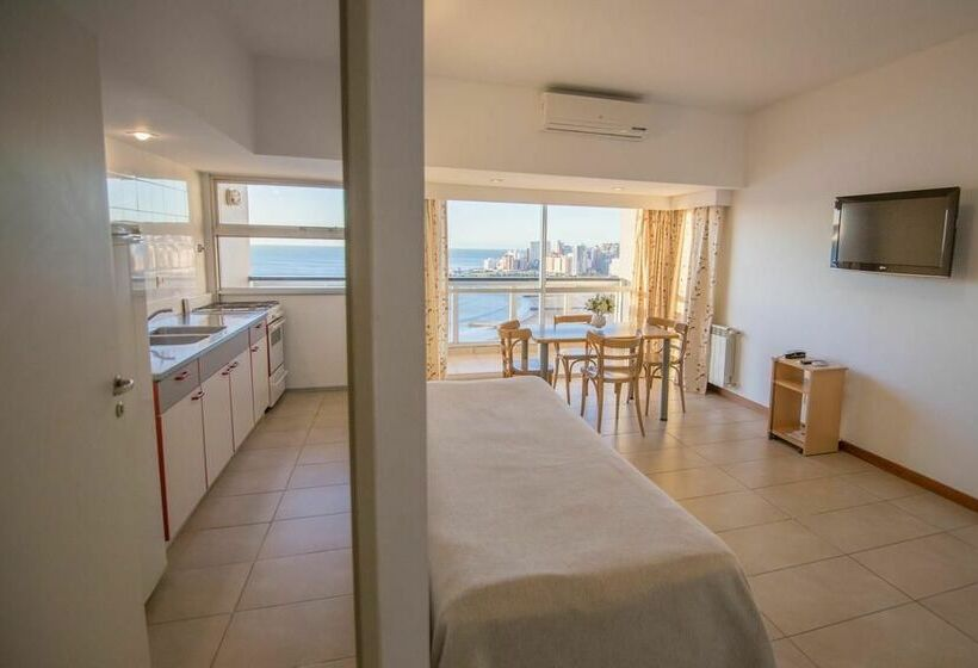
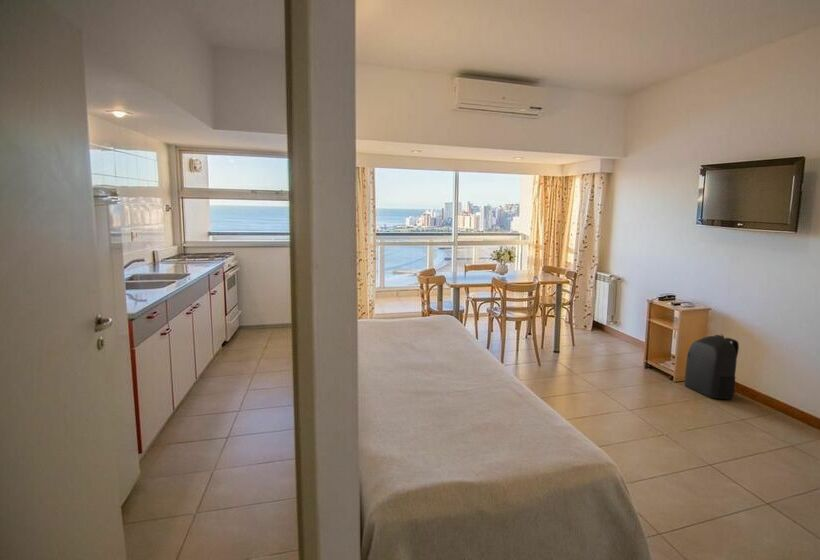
+ backpack [684,333,740,400]
